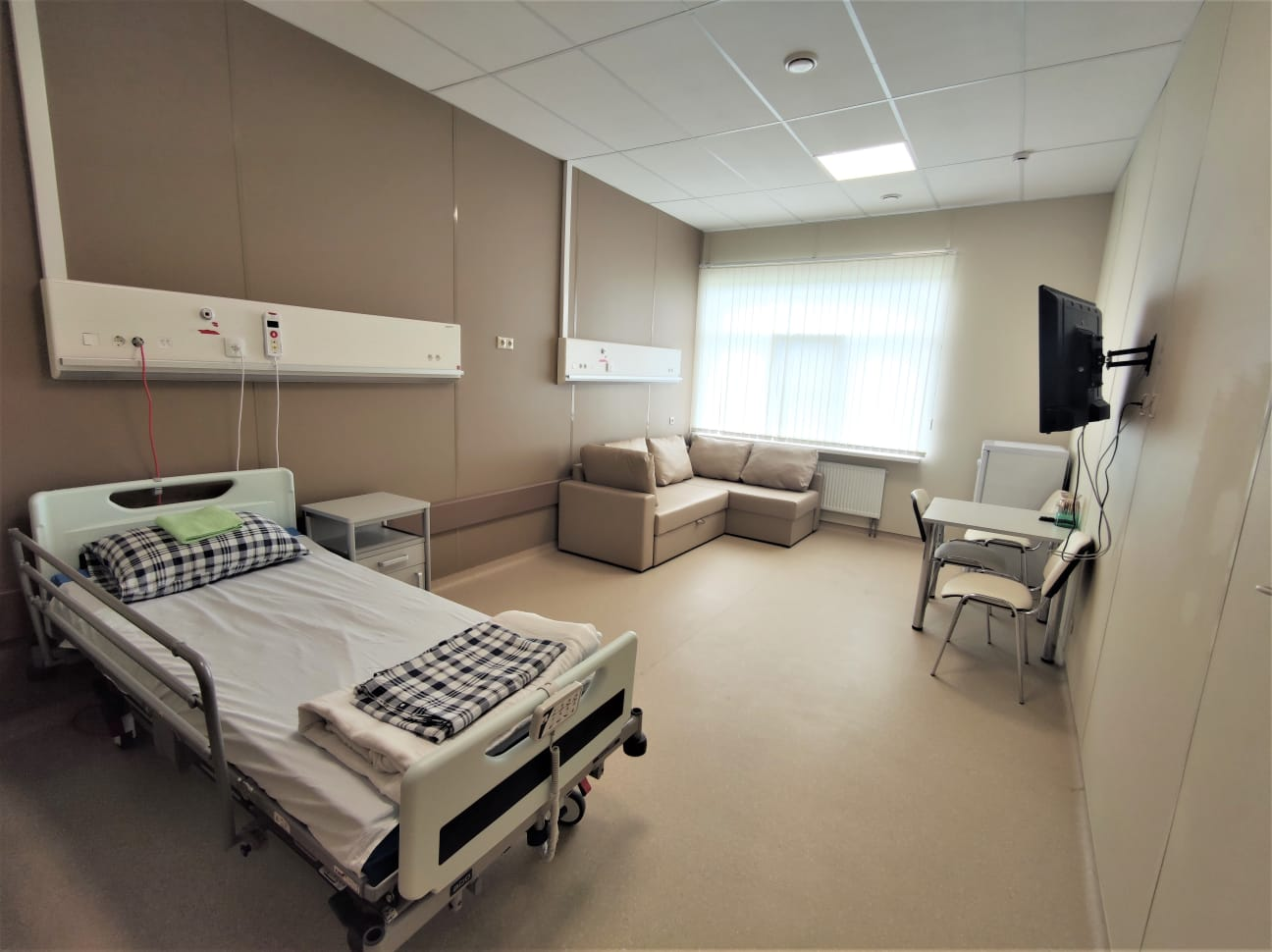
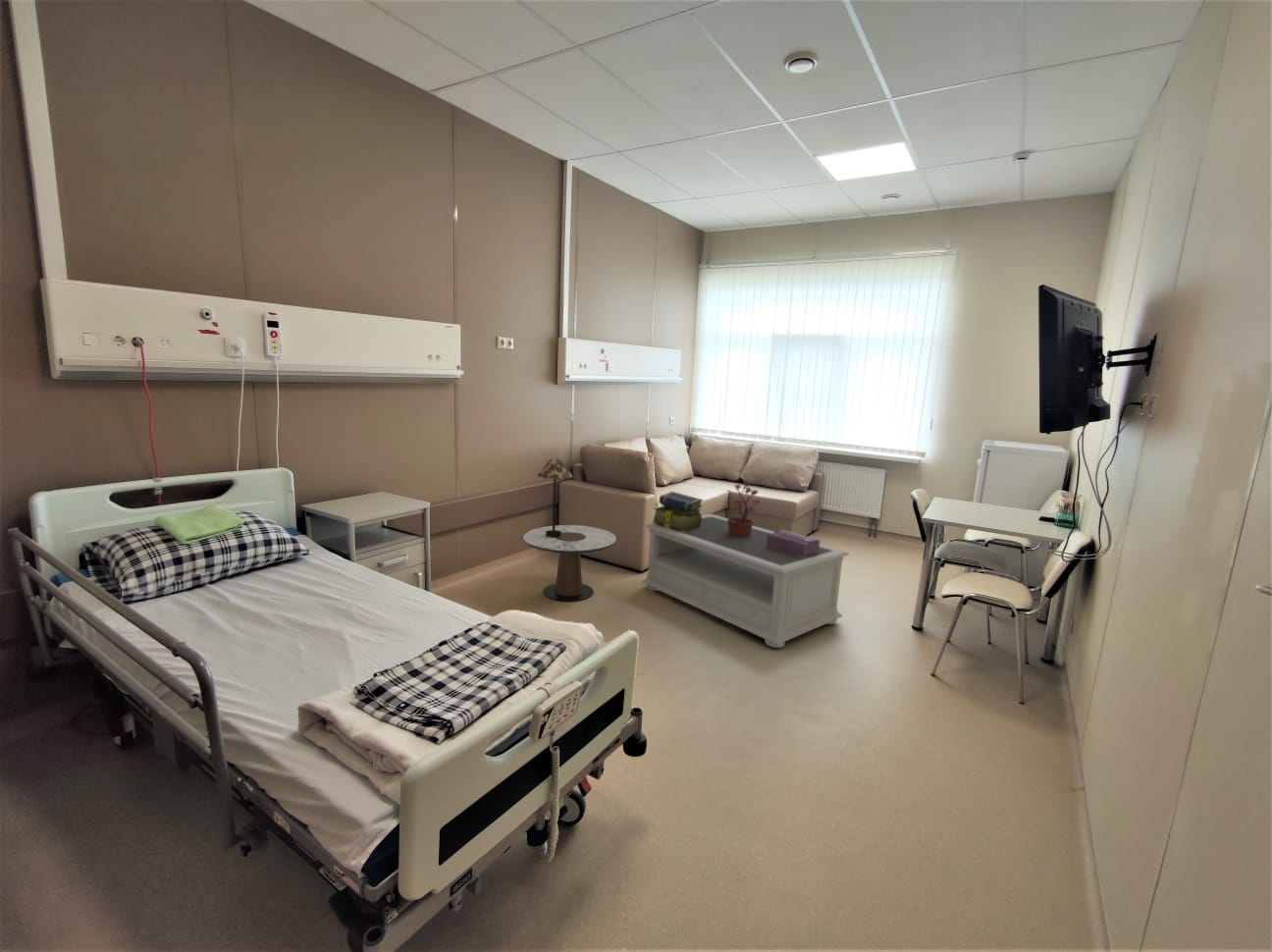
+ side table [522,524,617,603]
+ coffee table [641,513,850,649]
+ potted plant [727,482,761,538]
+ stack of books [651,491,704,532]
+ tissue box [767,529,821,557]
+ table lamp [536,458,574,537]
